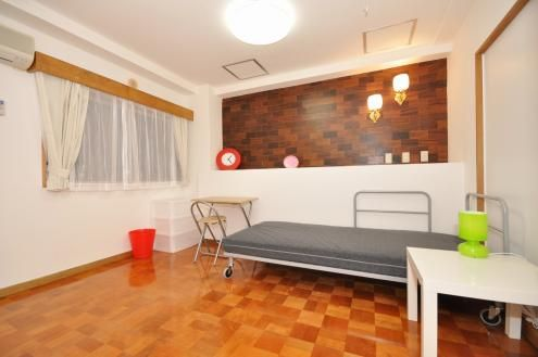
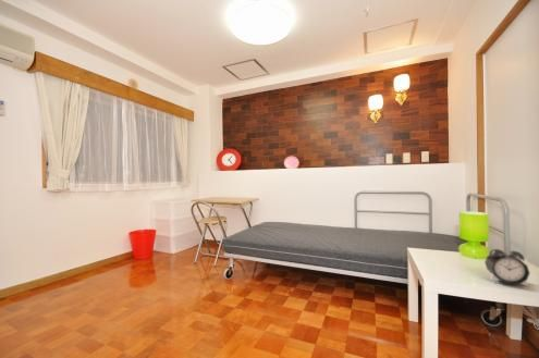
+ alarm clock [483,248,531,287]
